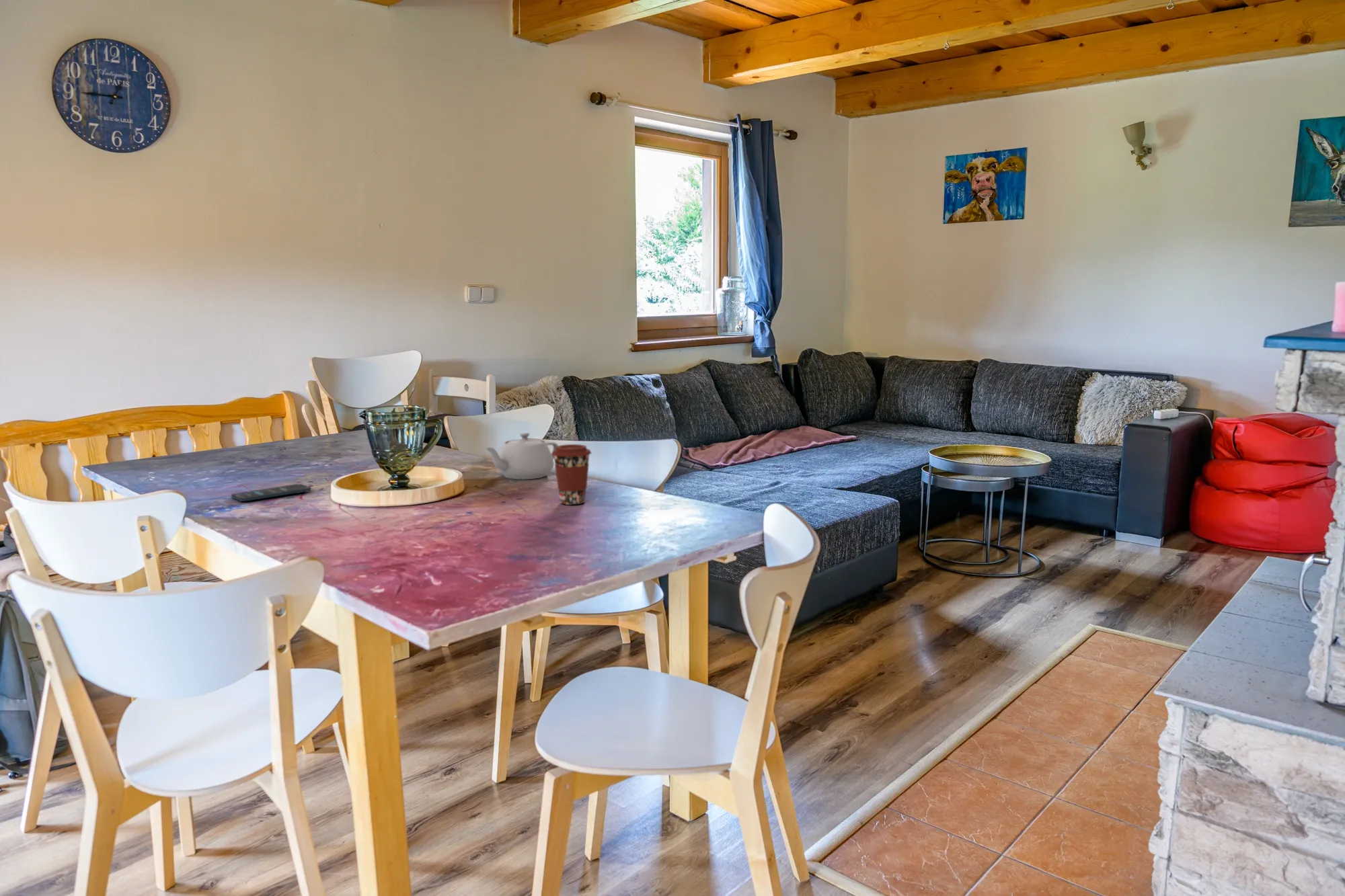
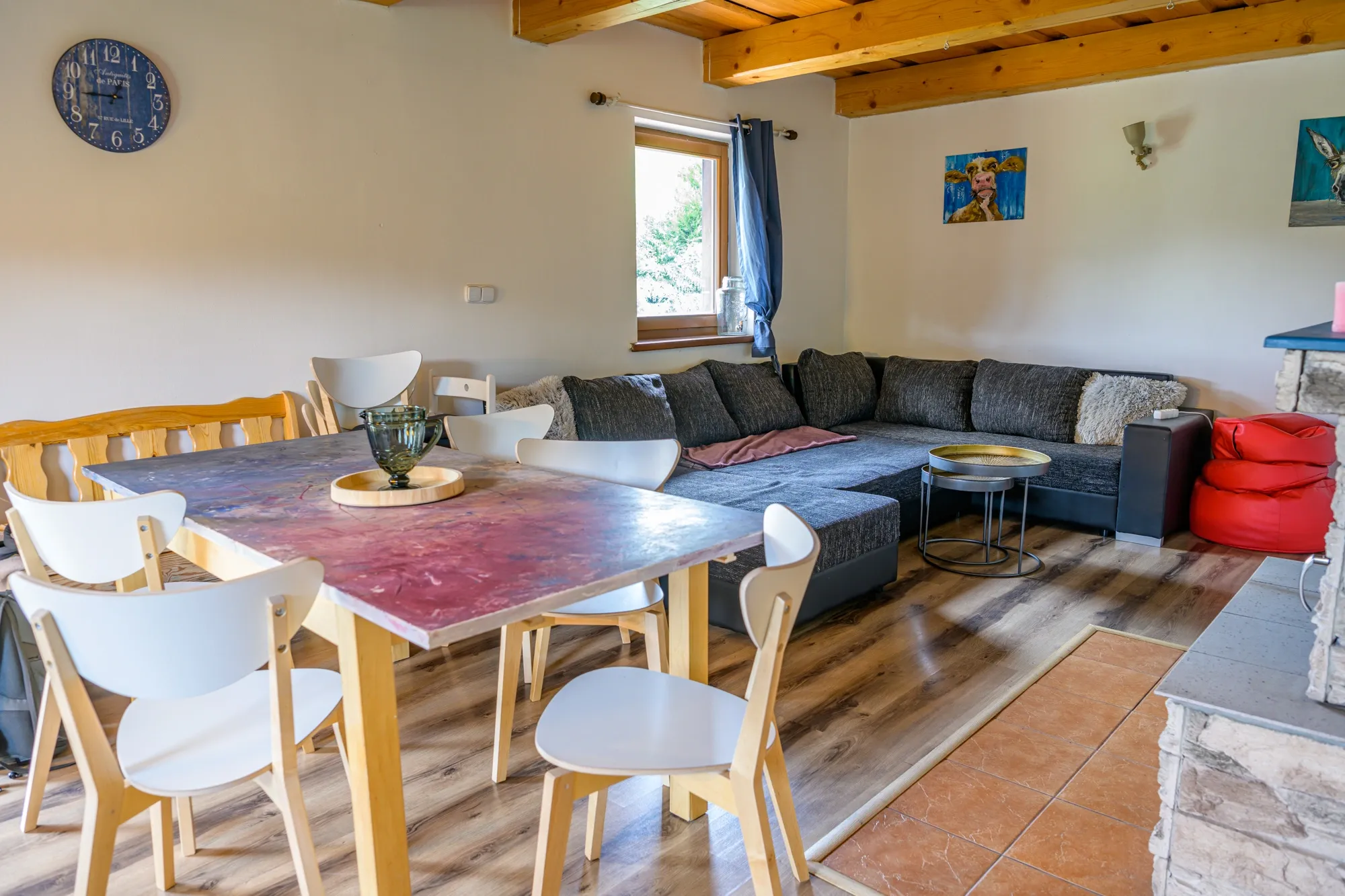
- coffee cup [551,444,592,505]
- teapot [484,432,559,481]
- smartphone [231,483,312,502]
